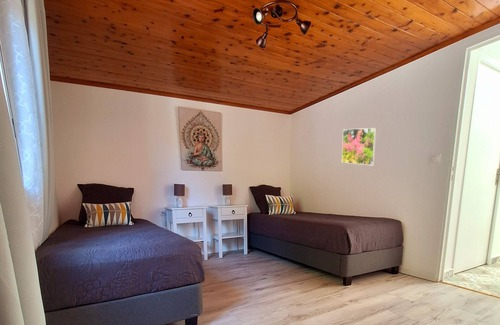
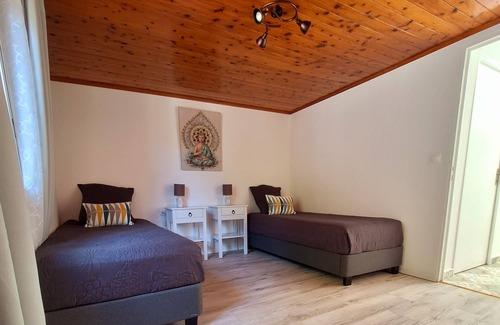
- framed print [341,127,377,166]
